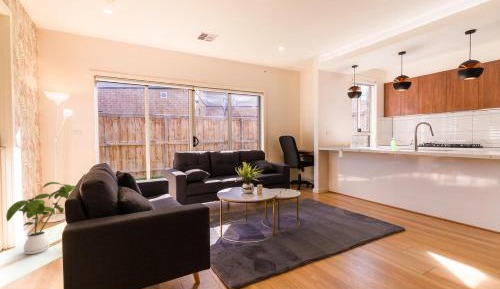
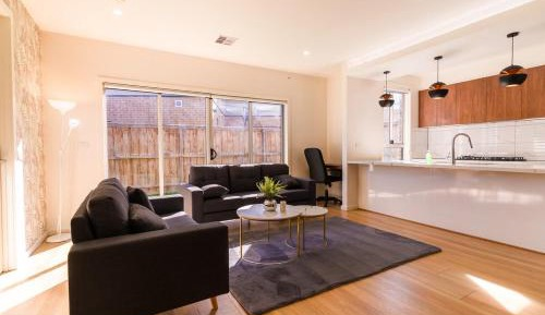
- house plant [5,181,76,255]
